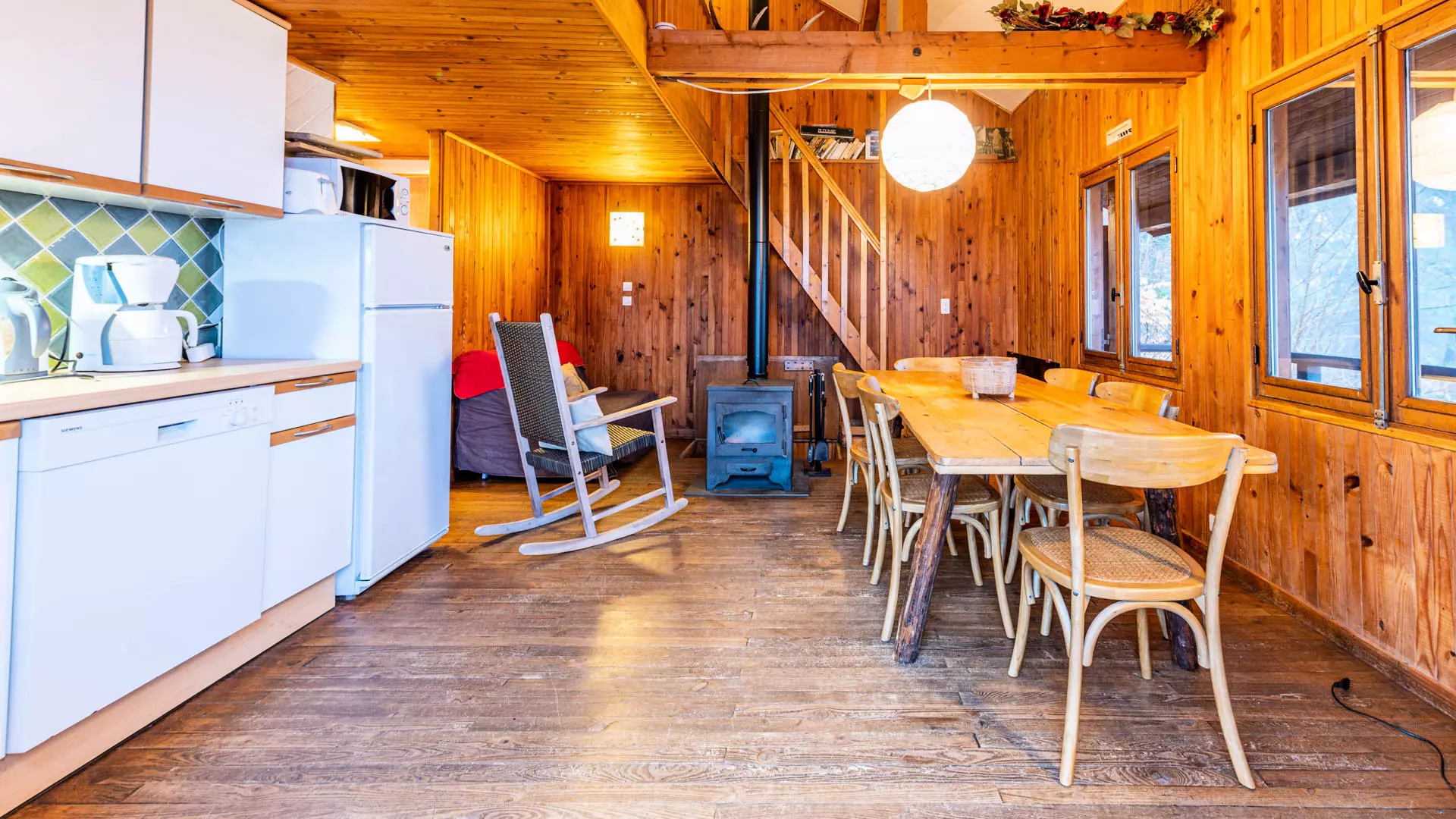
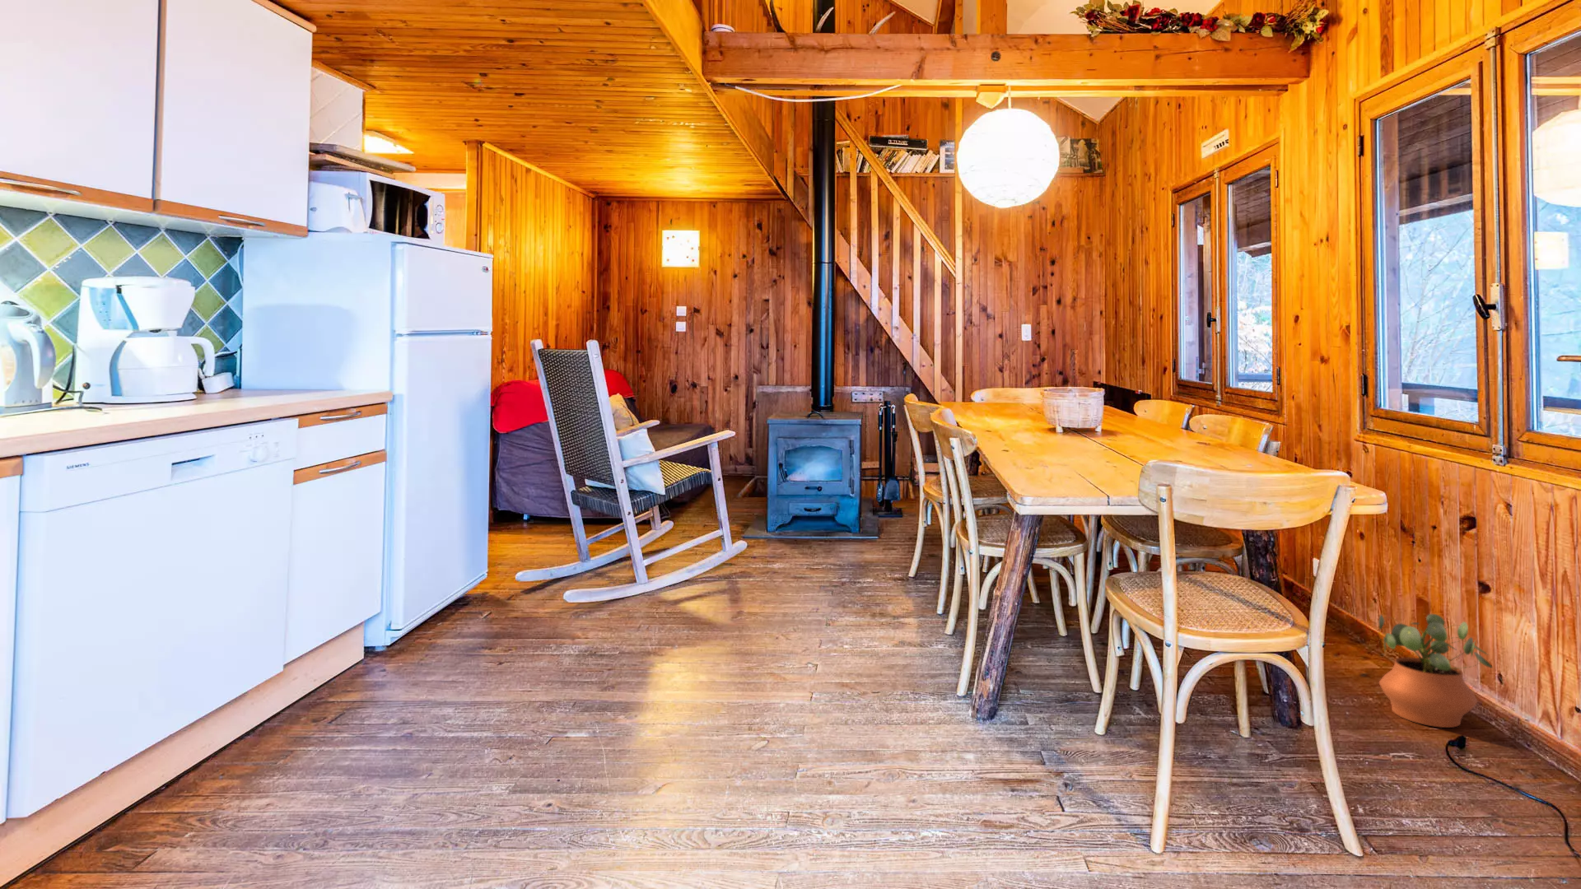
+ potted plant [1378,613,1494,728]
